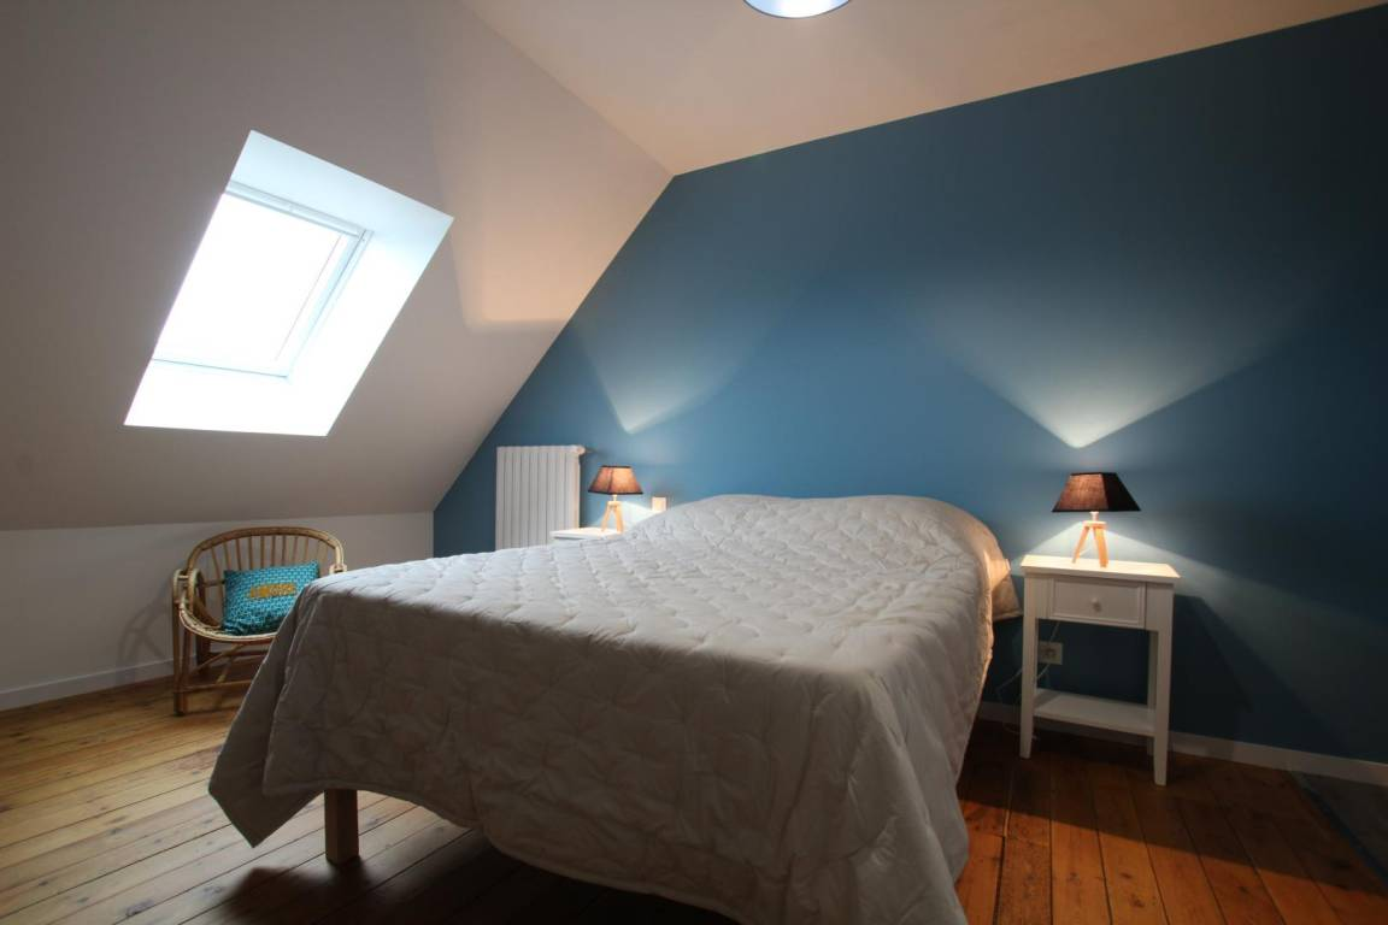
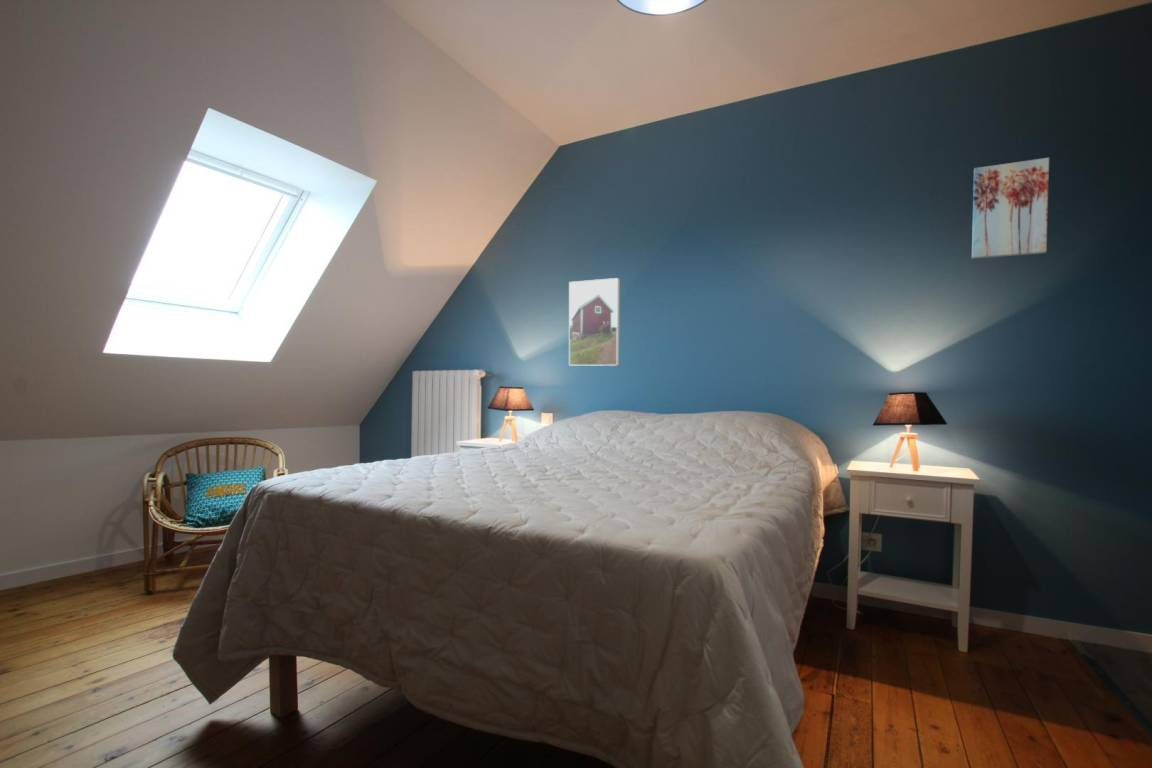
+ wall art [971,157,1050,260]
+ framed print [568,277,621,367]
